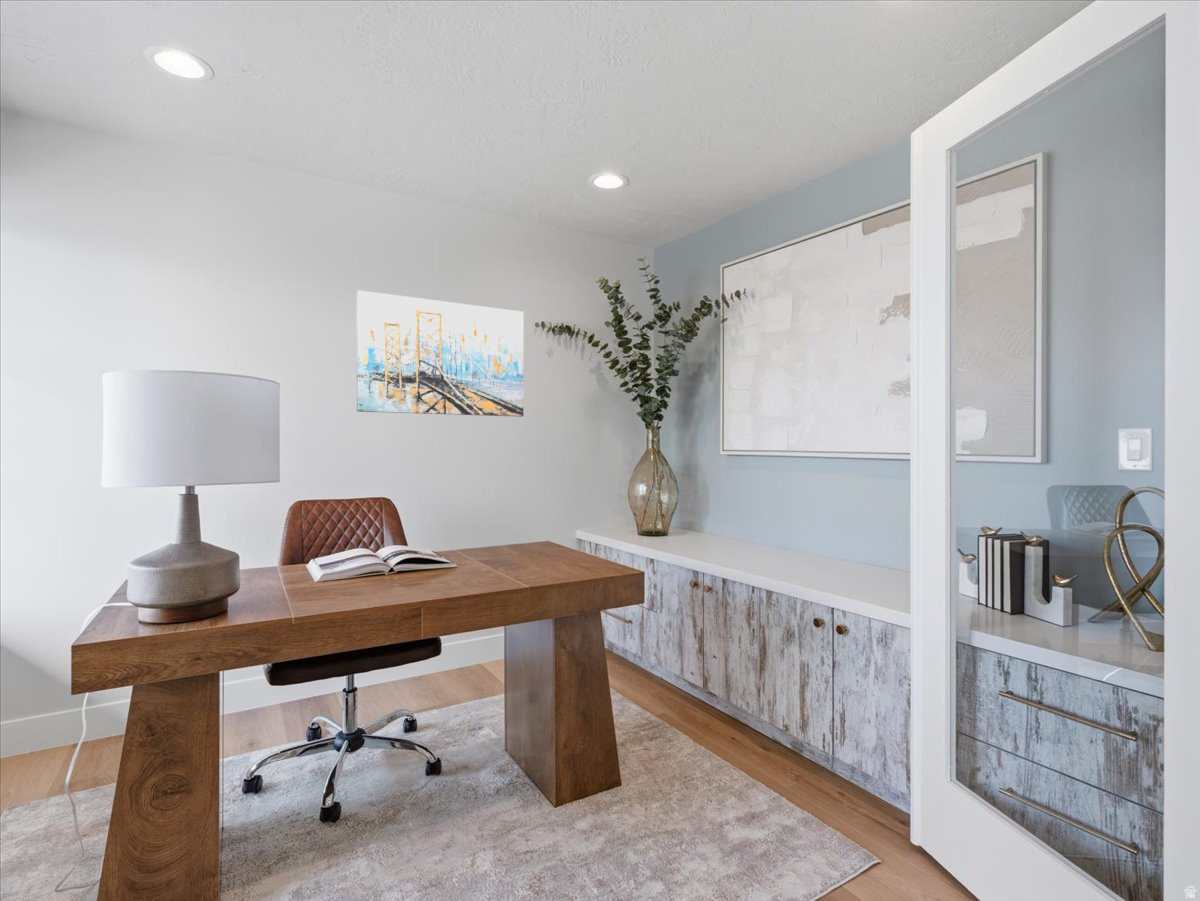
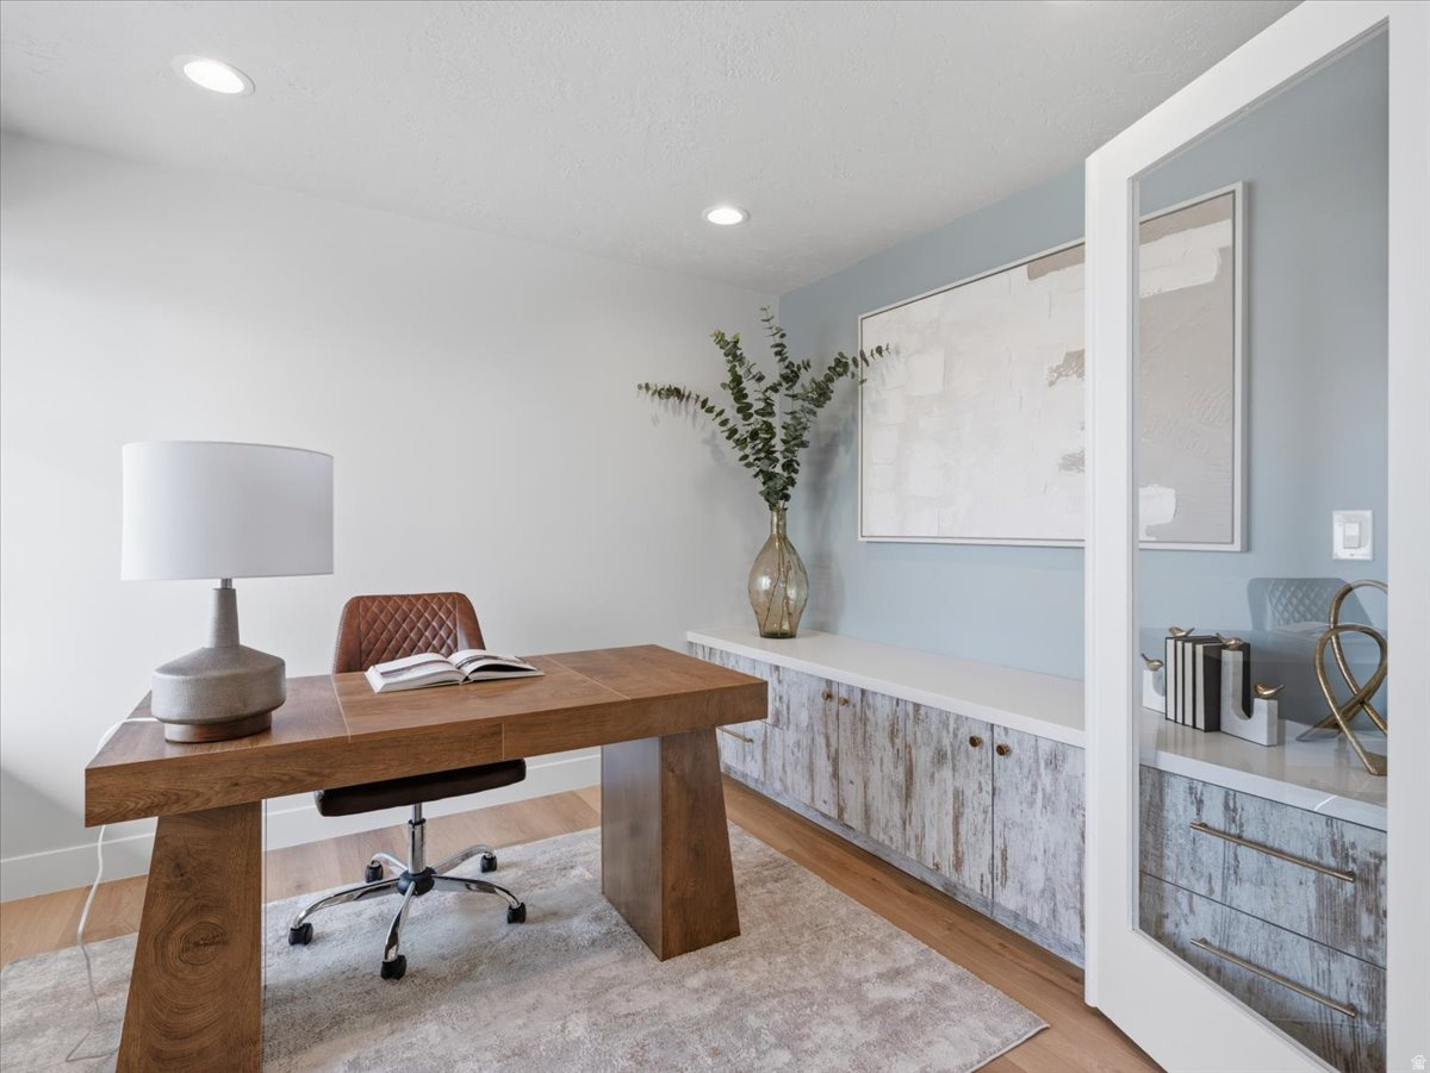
- wall art [356,290,525,418]
